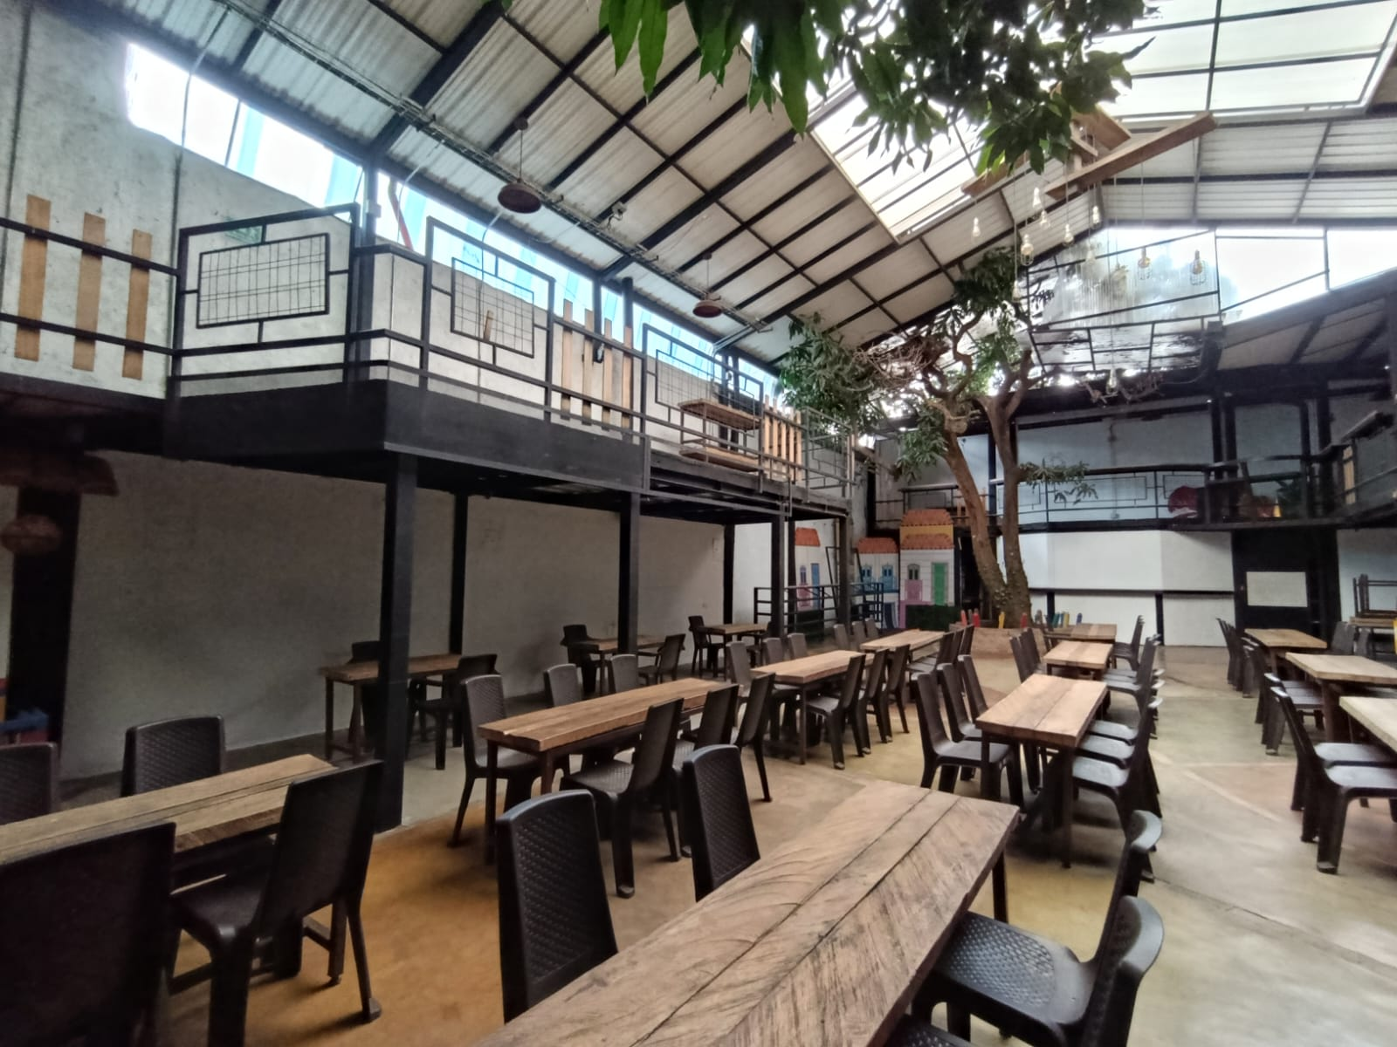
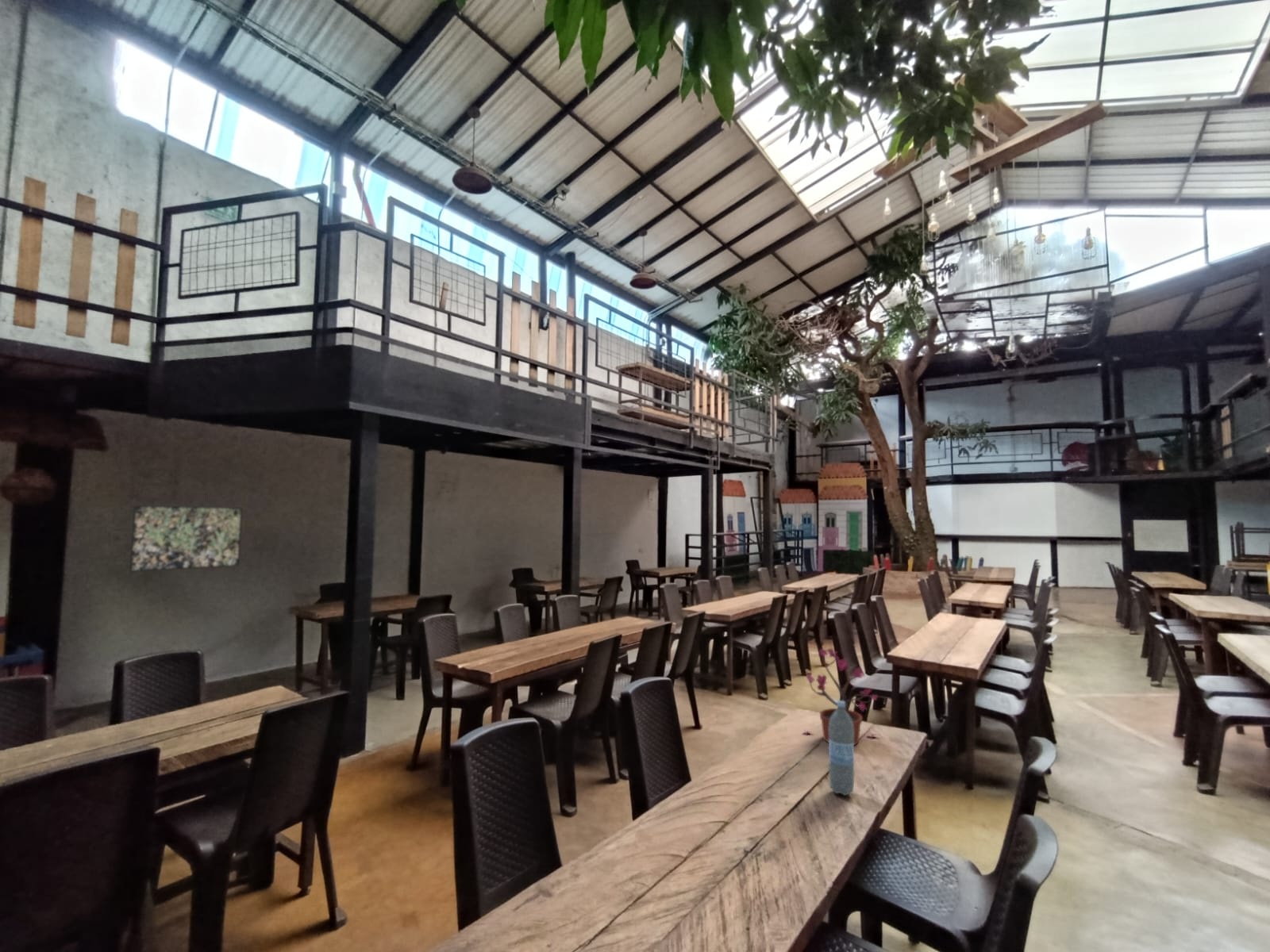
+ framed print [128,505,244,573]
+ potted plant [803,648,878,746]
+ water bottle [828,700,855,797]
